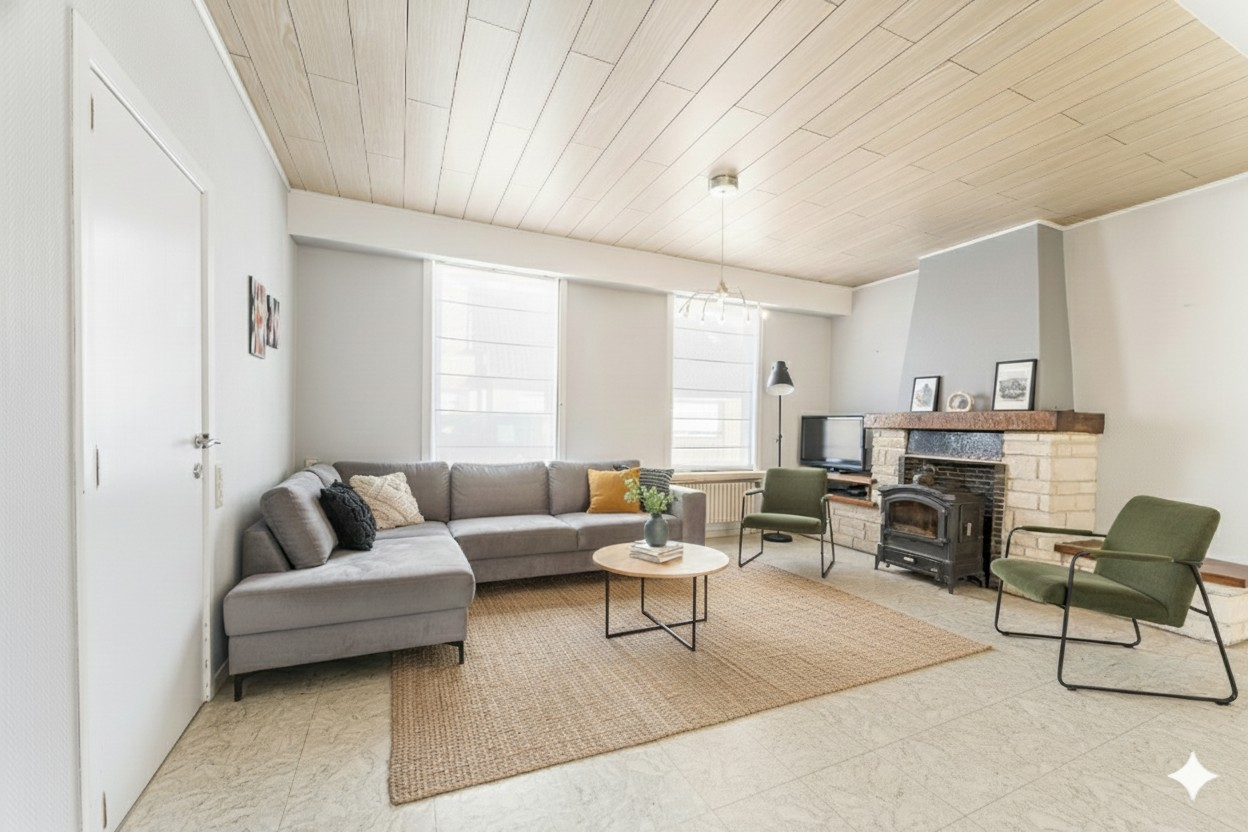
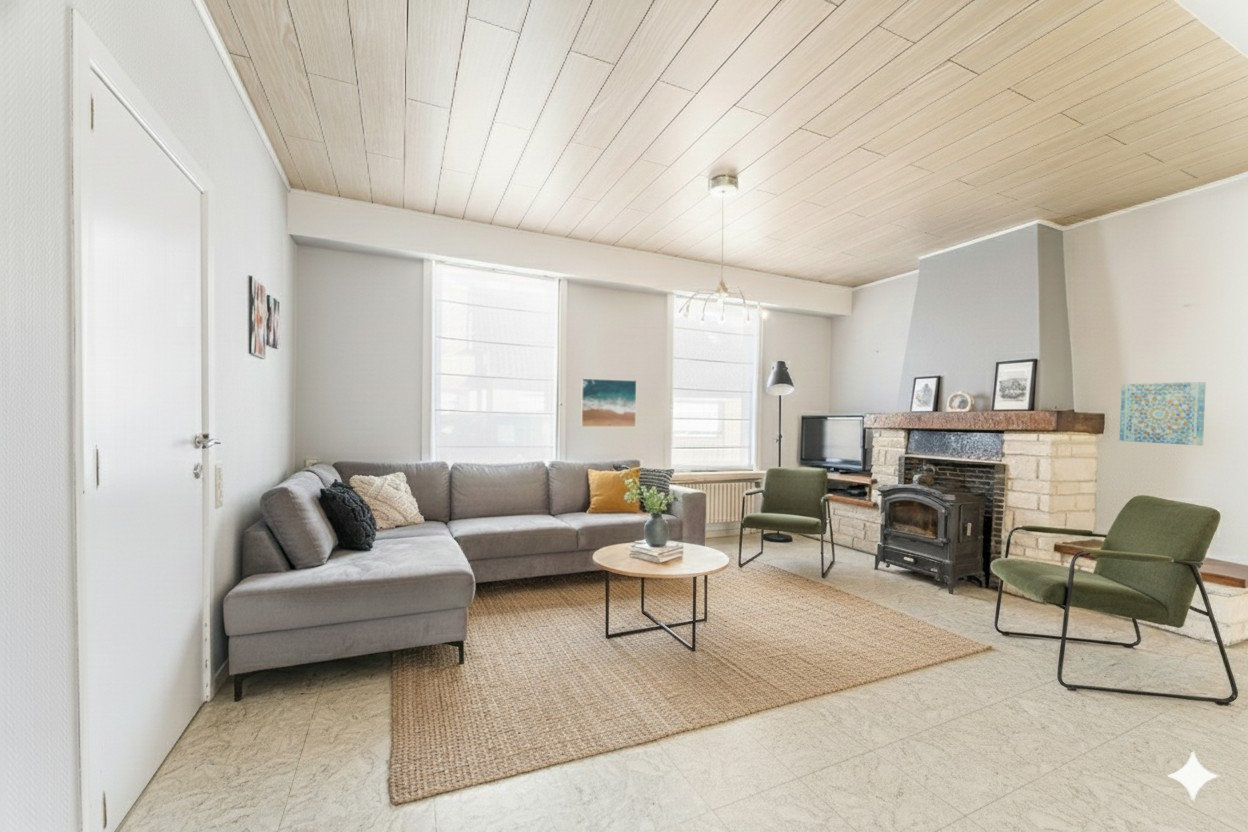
+ wall art [1118,381,1207,446]
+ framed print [580,377,638,428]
